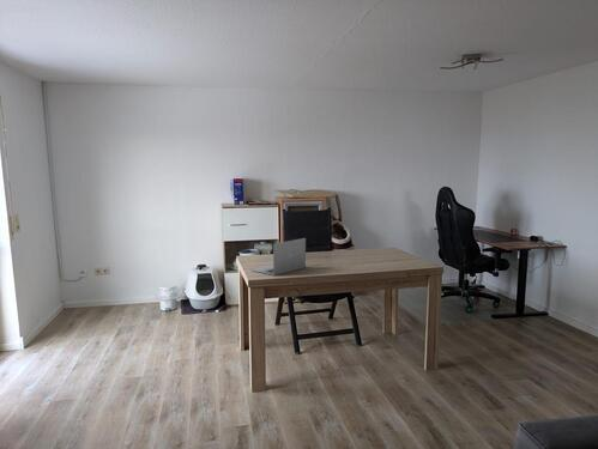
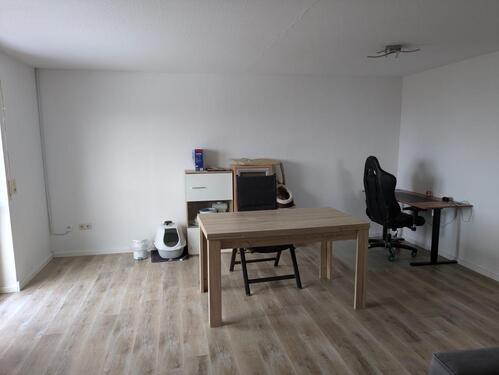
- laptop [249,237,307,277]
